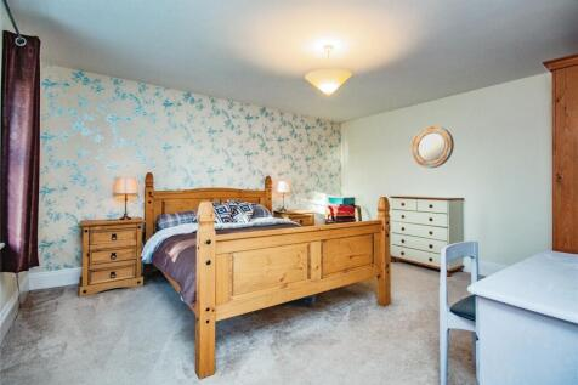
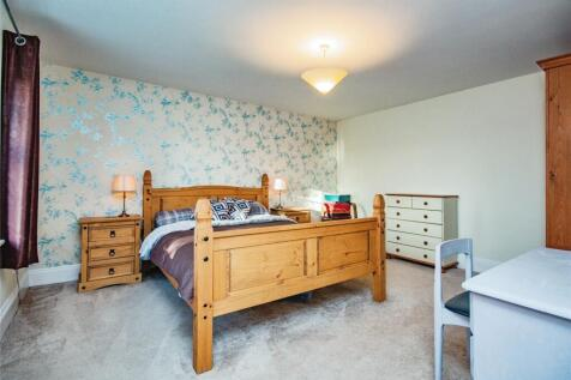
- home mirror [410,125,455,169]
